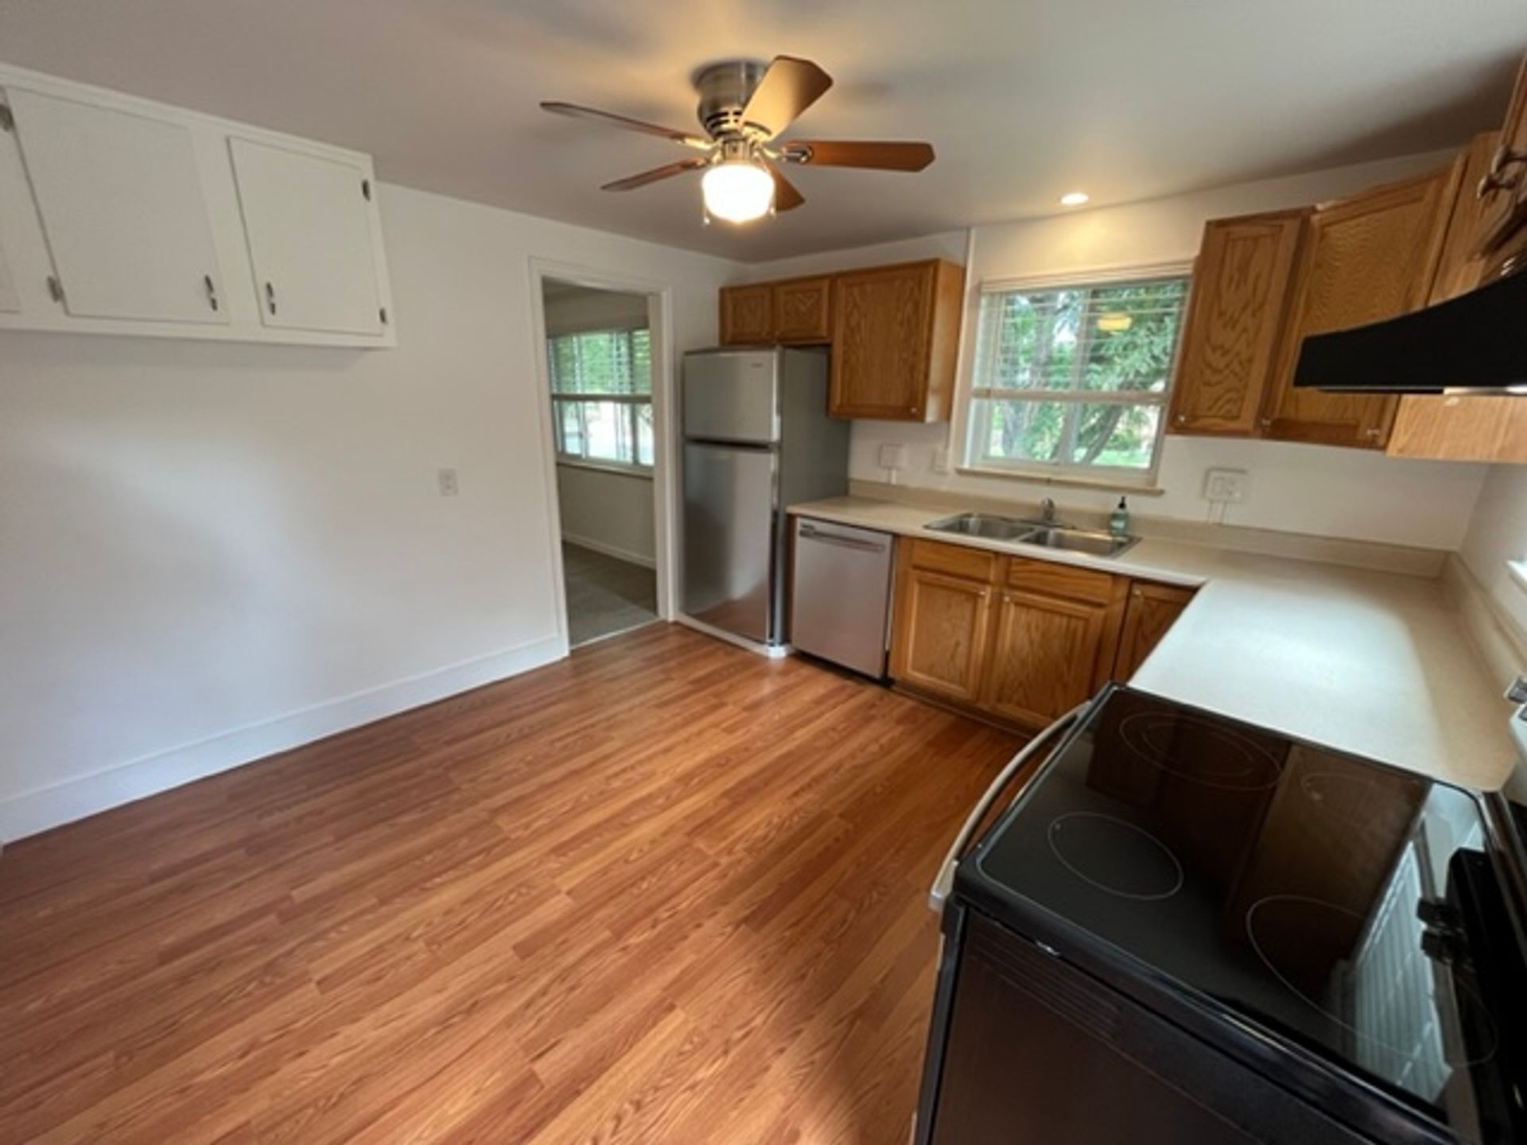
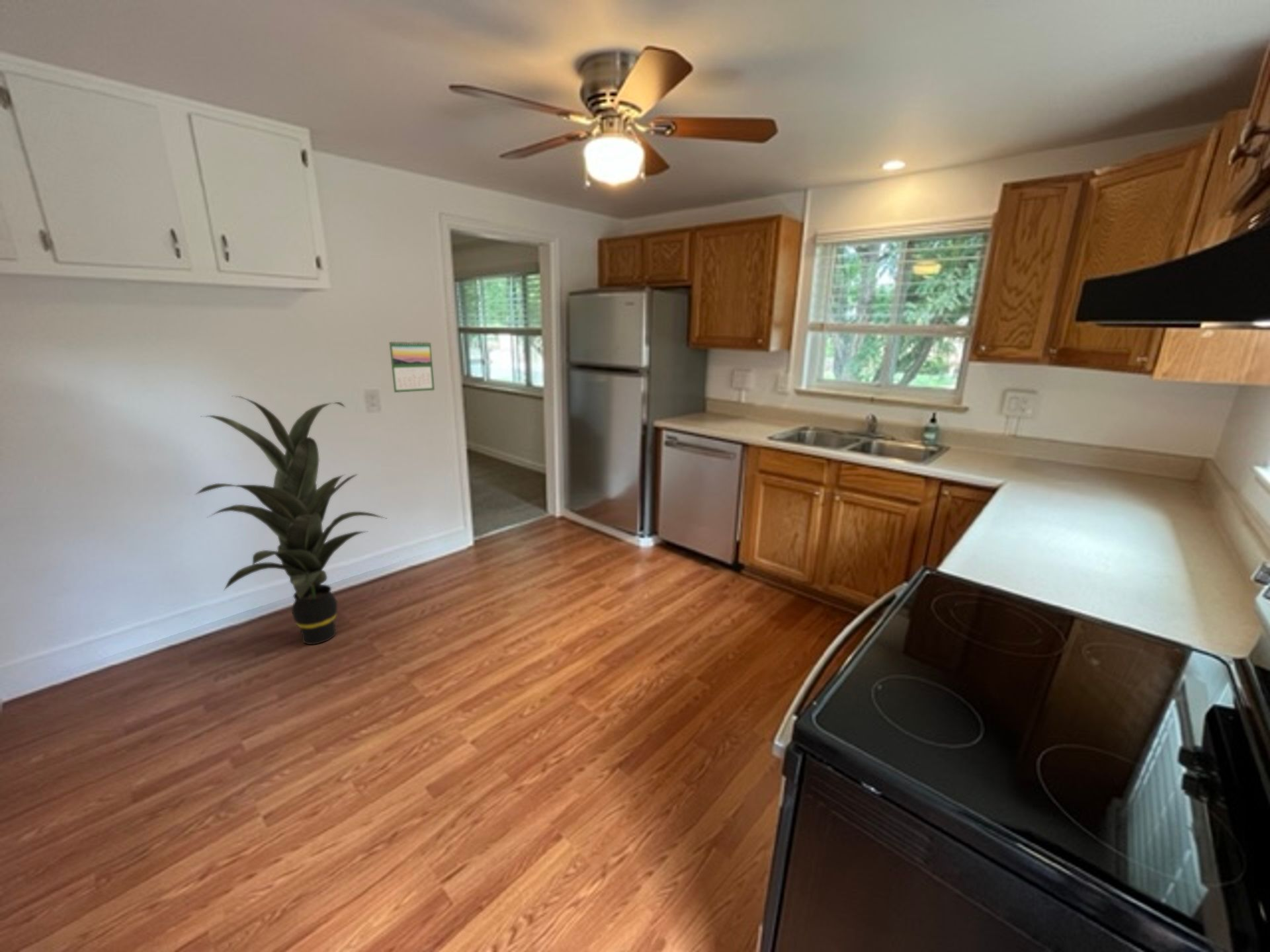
+ calendar [388,339,435,393]
+ indoor plant [194,395,388,645]
